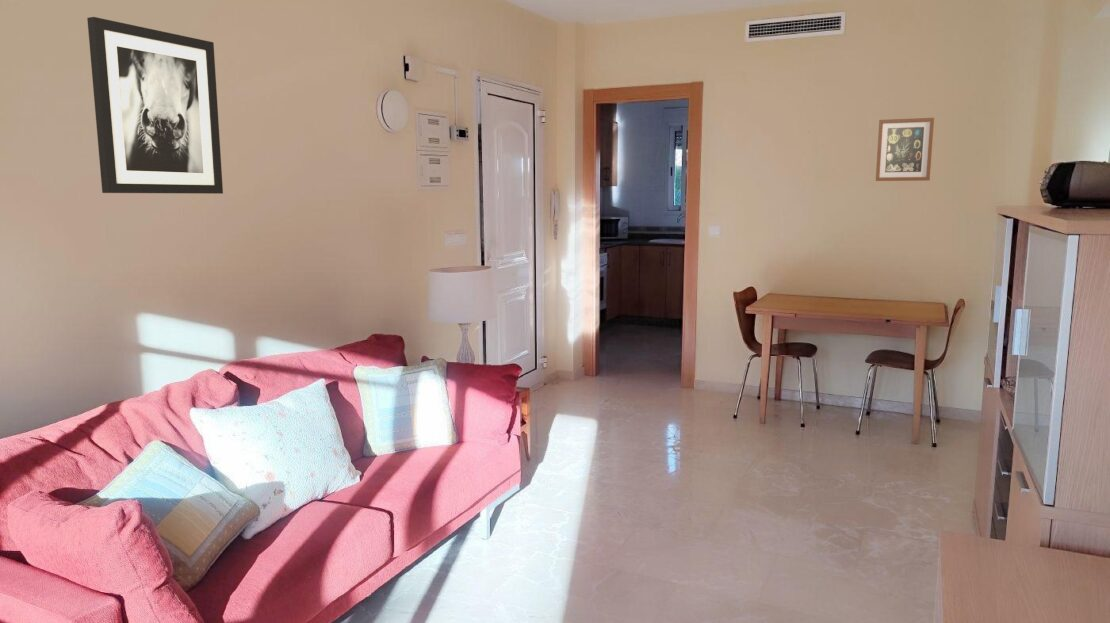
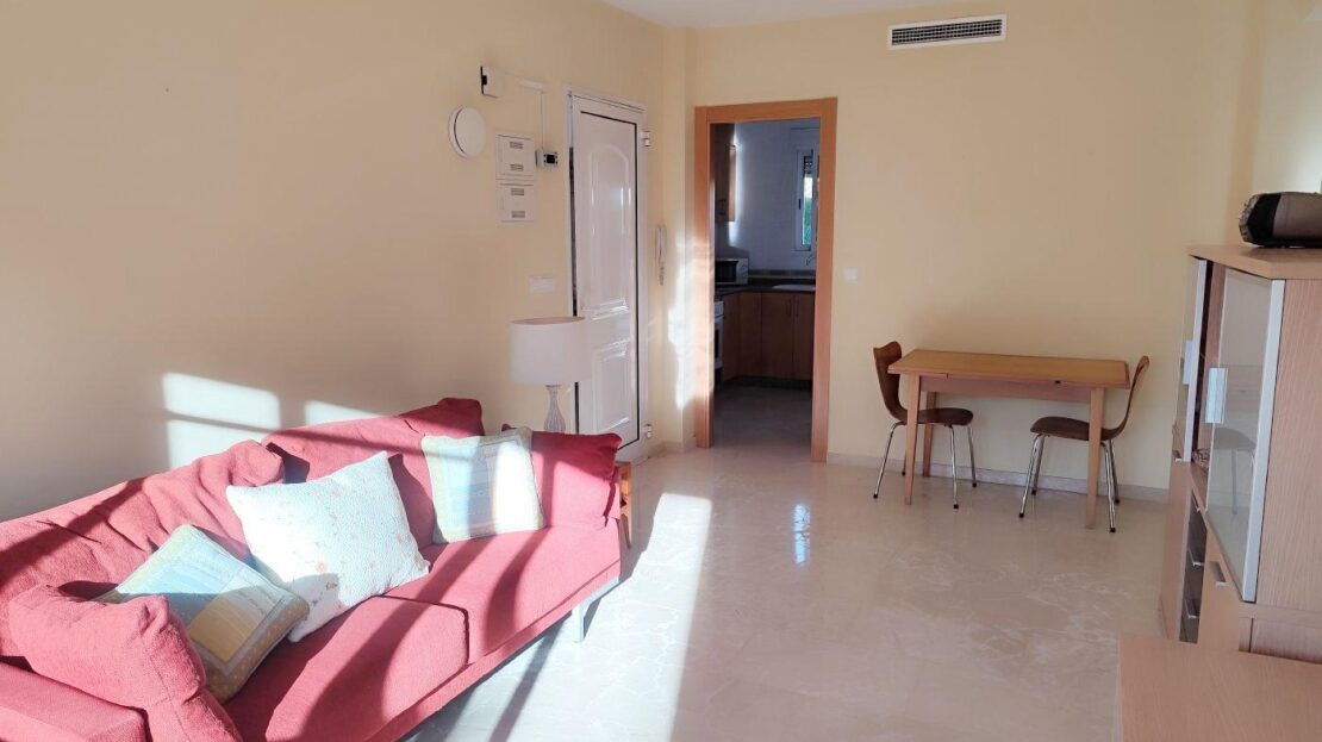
- wall art [875,117,935,182]
- wall art [86,16,224,195]
